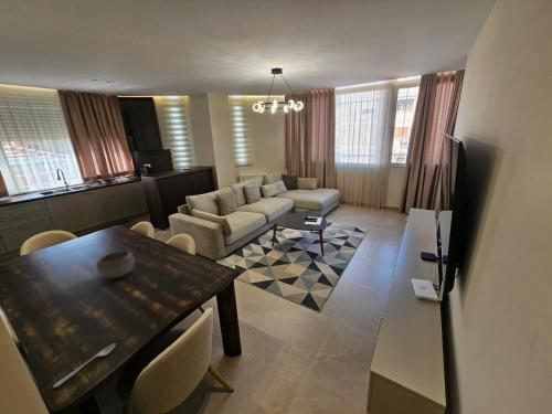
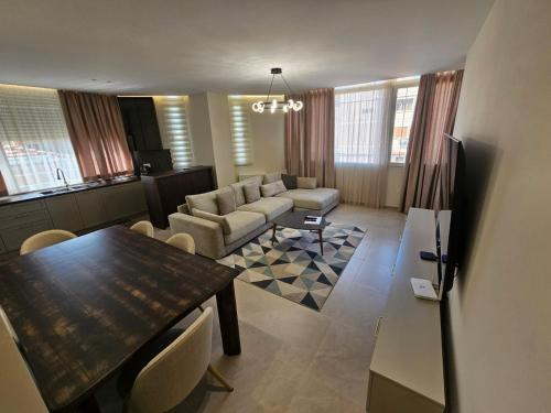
- spoon [52,342,117,389]
- bowl [95,250,136,279]
